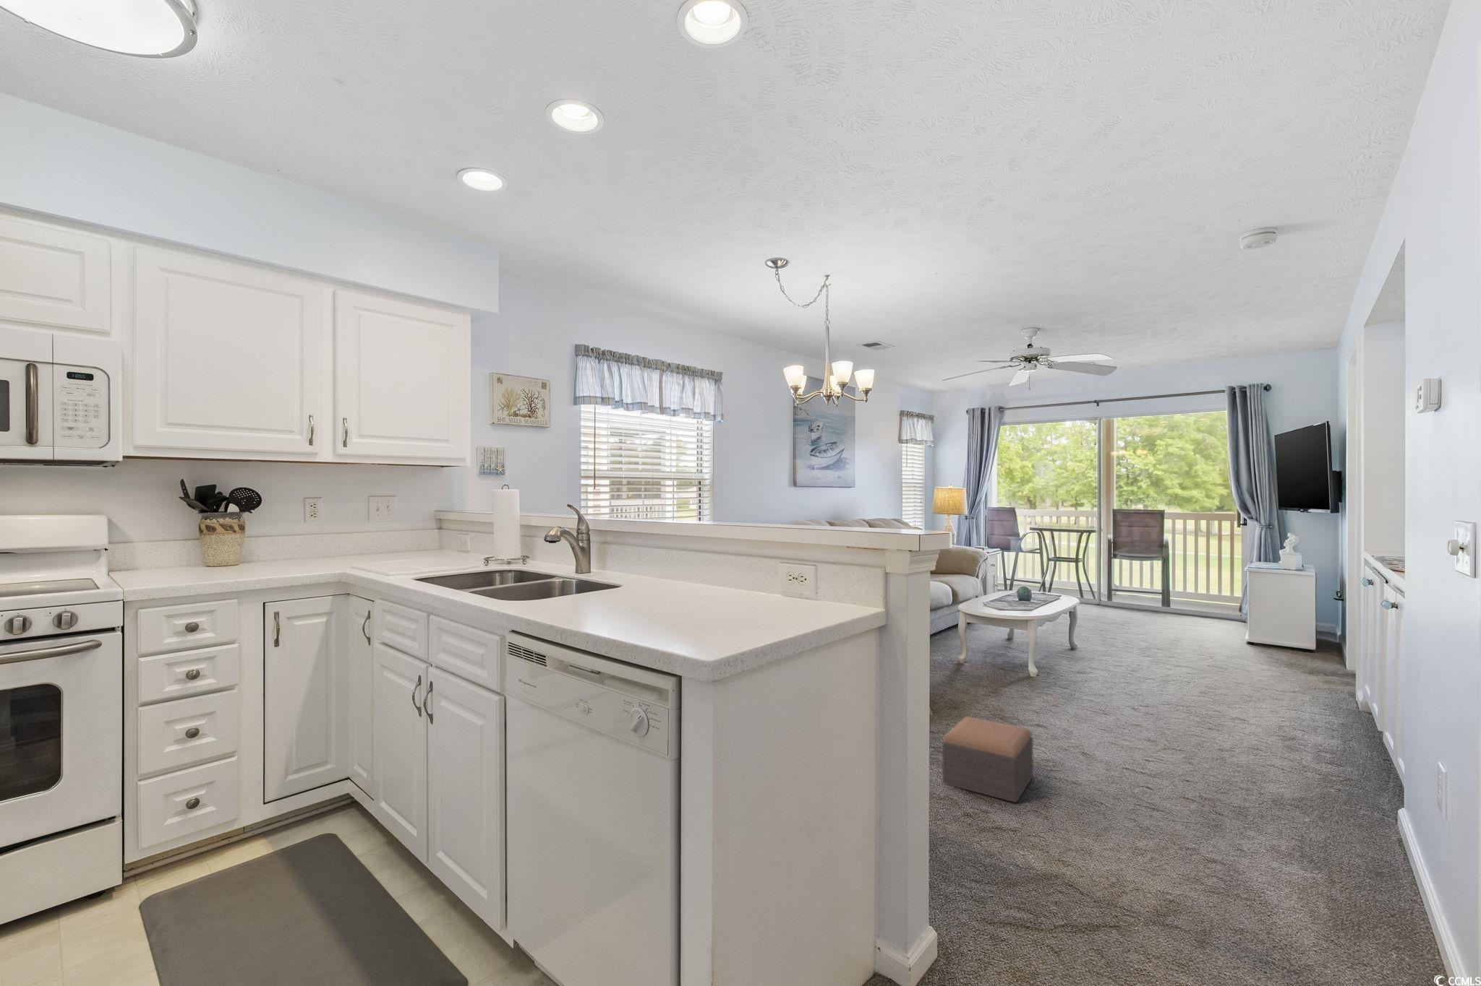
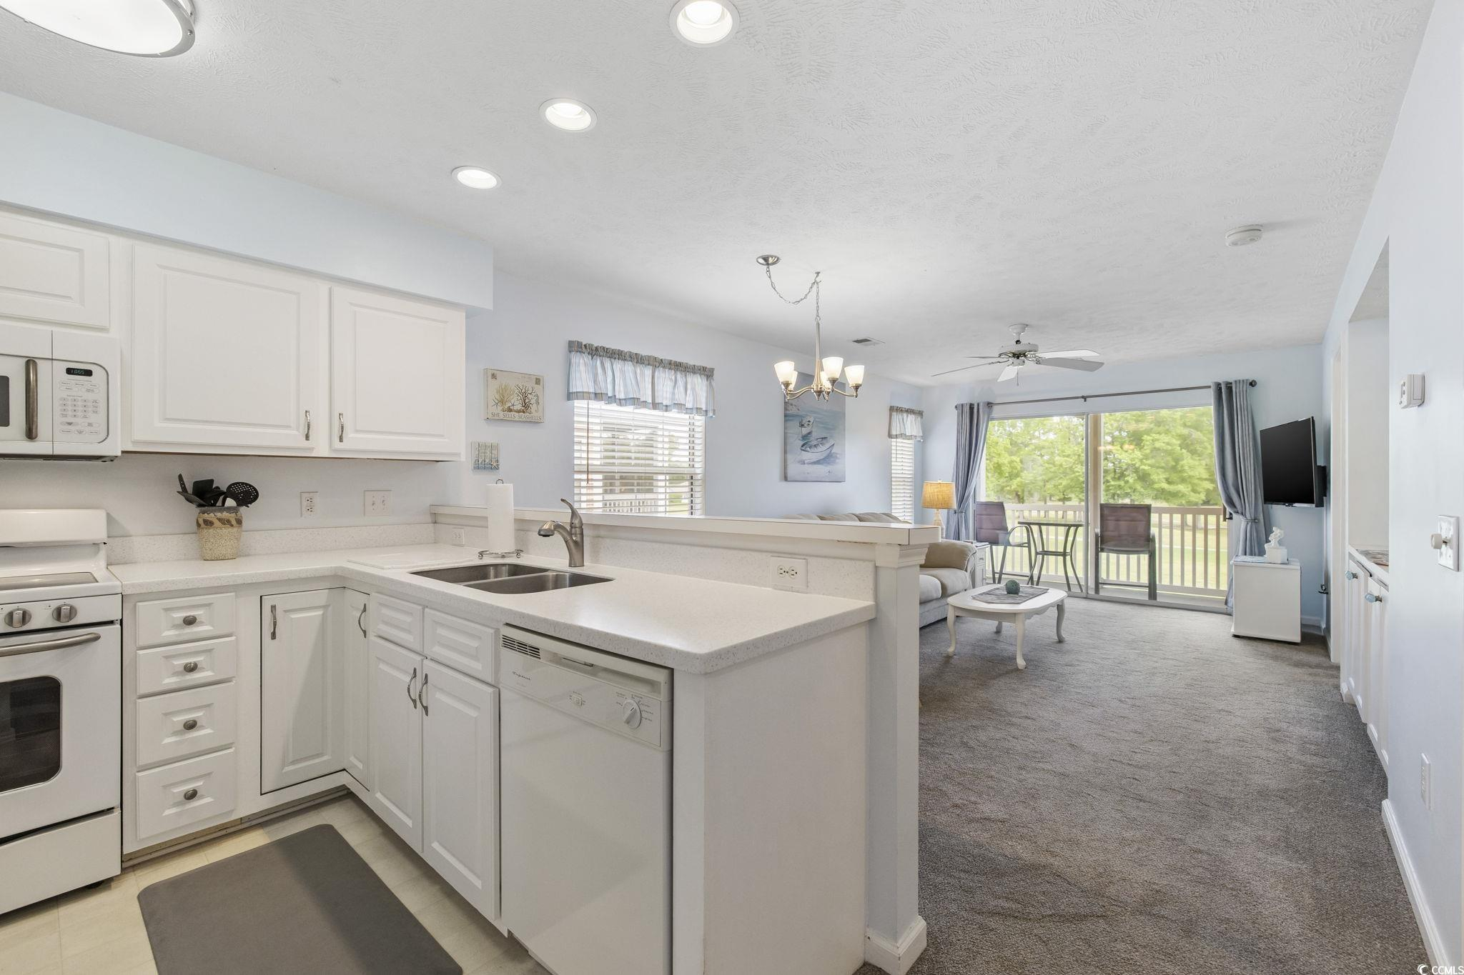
- footstool [941,716,1034,803]
